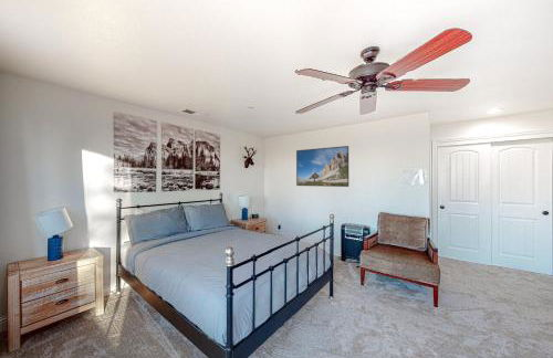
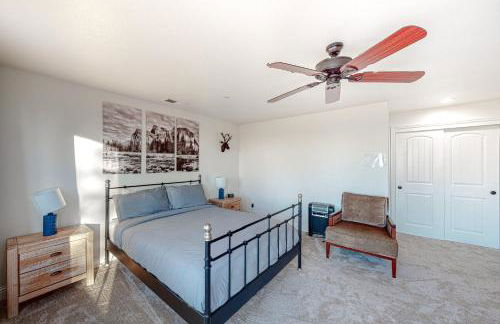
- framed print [295,145,349,188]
